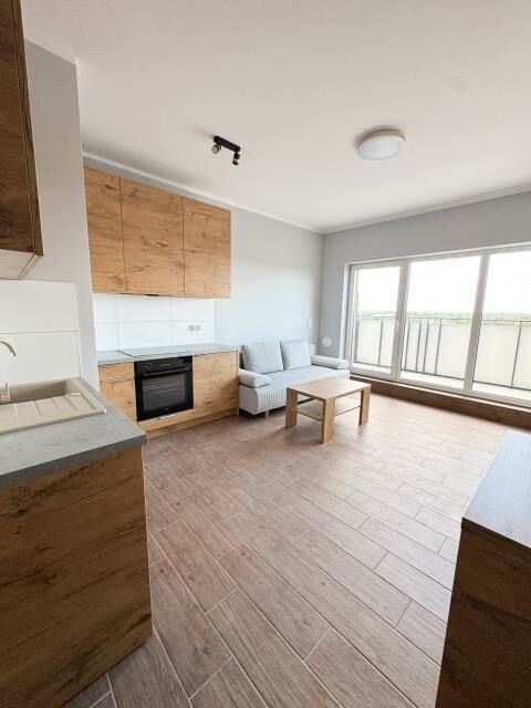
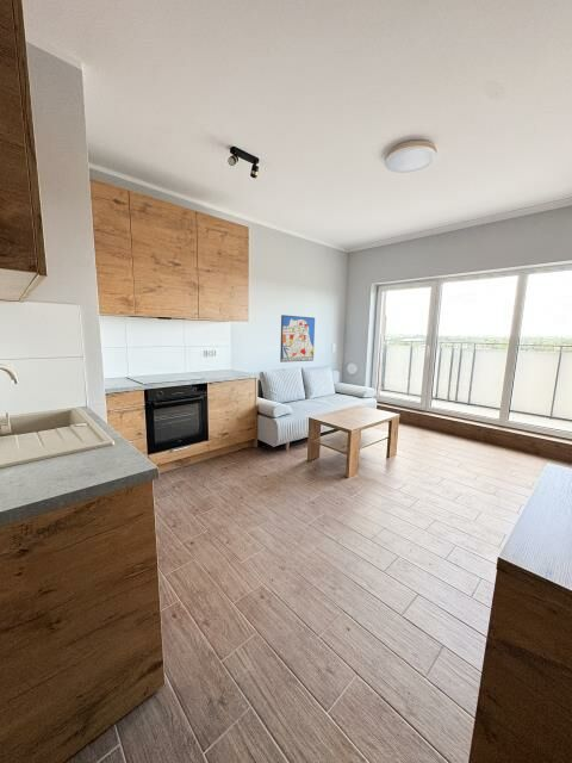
+ wall art [279,314,316,364]
